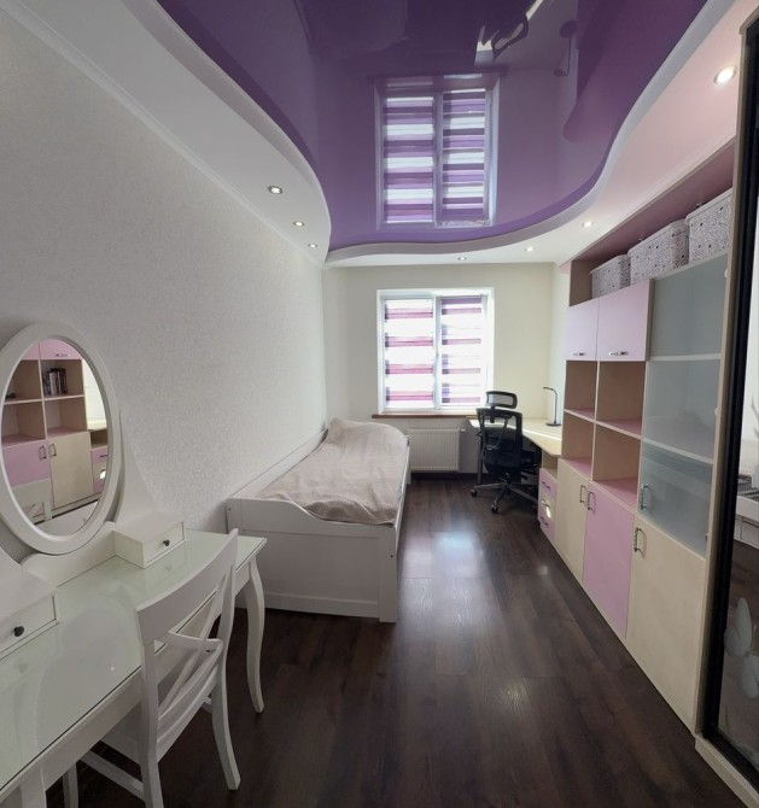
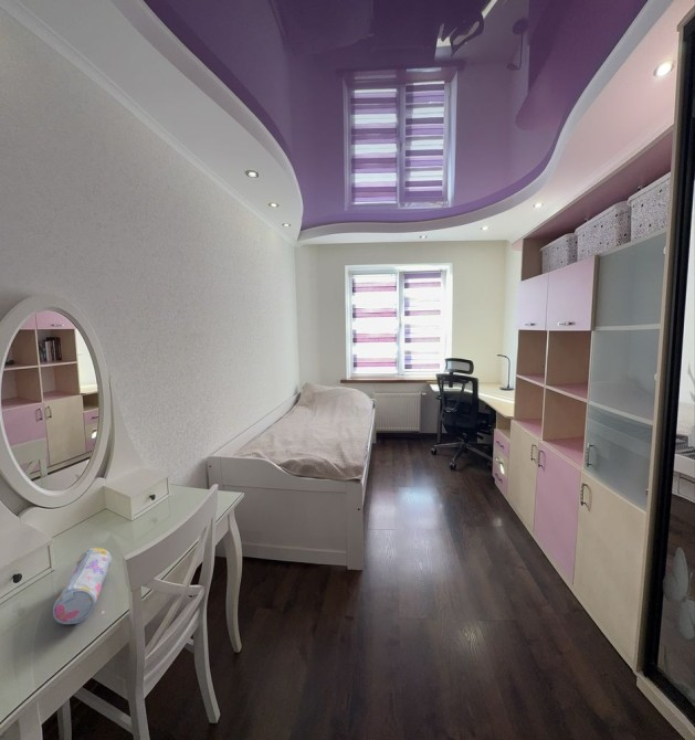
+ pencil case [52,547,113,625]
